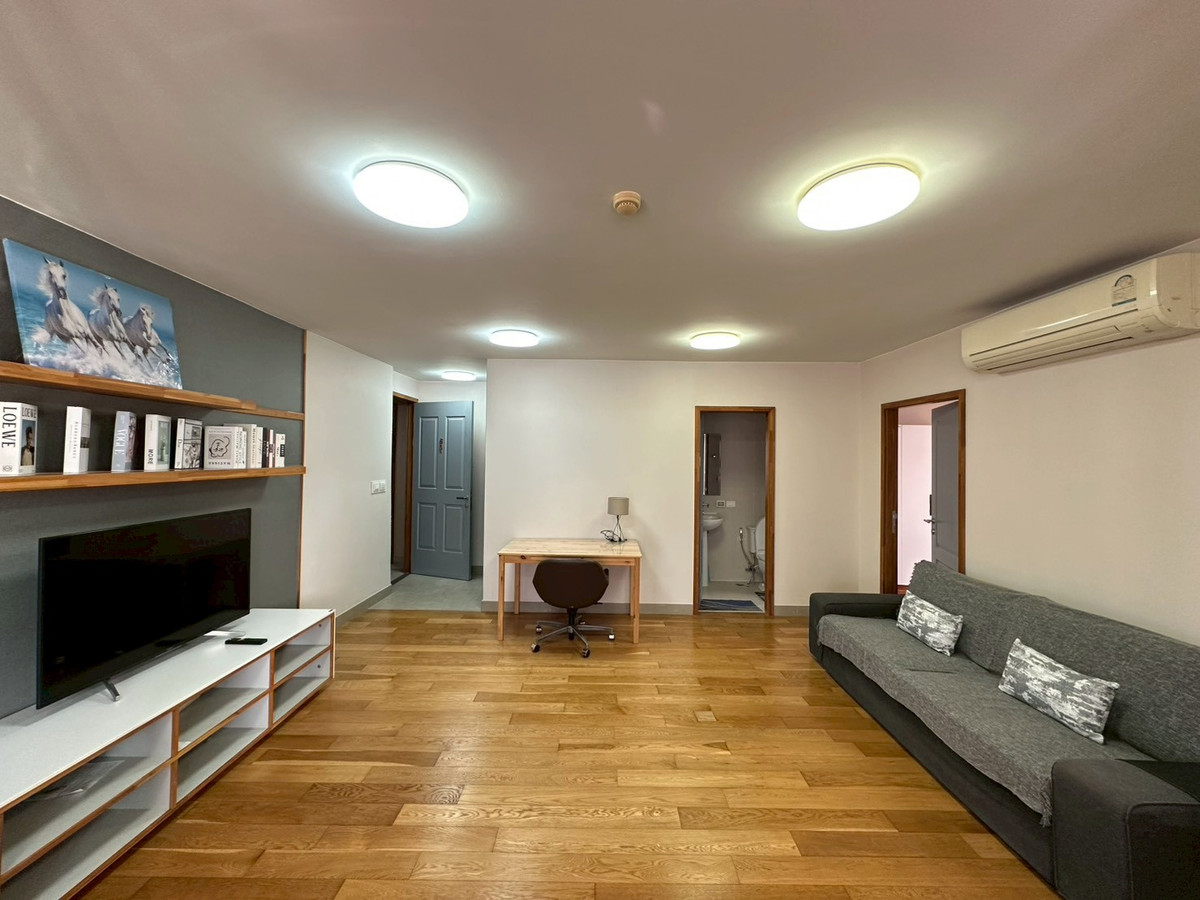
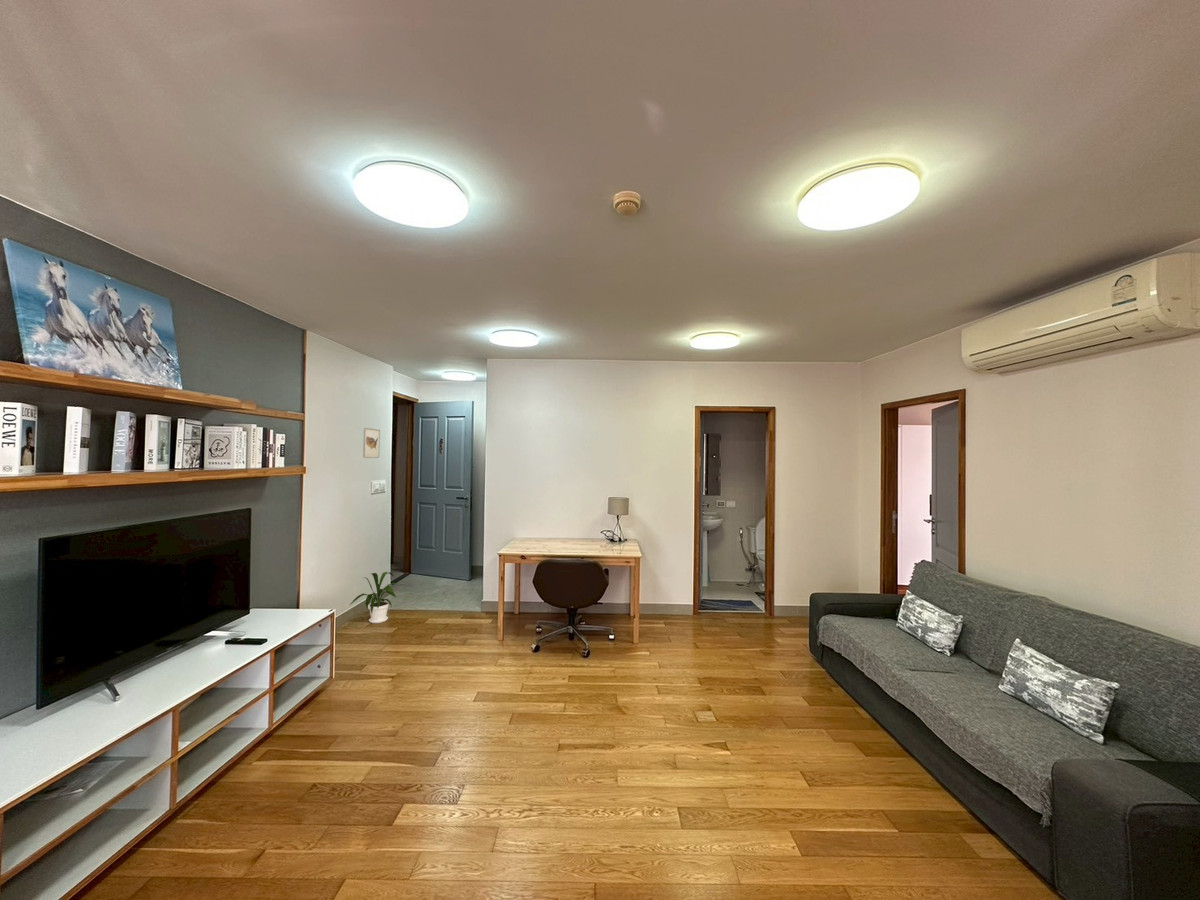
+ house plant [350,571,402,624]
+ wall art [362,427,381,459]
